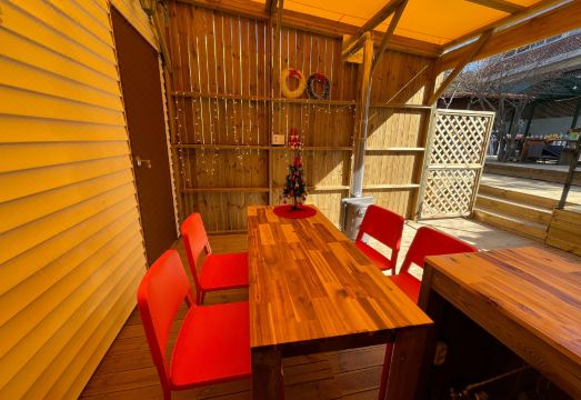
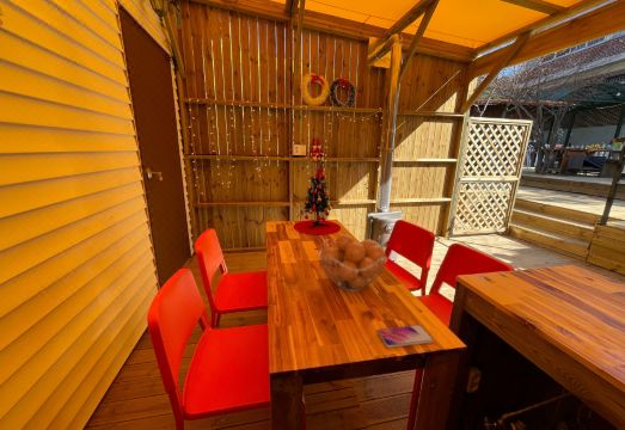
+ smartphone [376,324,435,349]
+ fruit basket [318,233,388,293]
